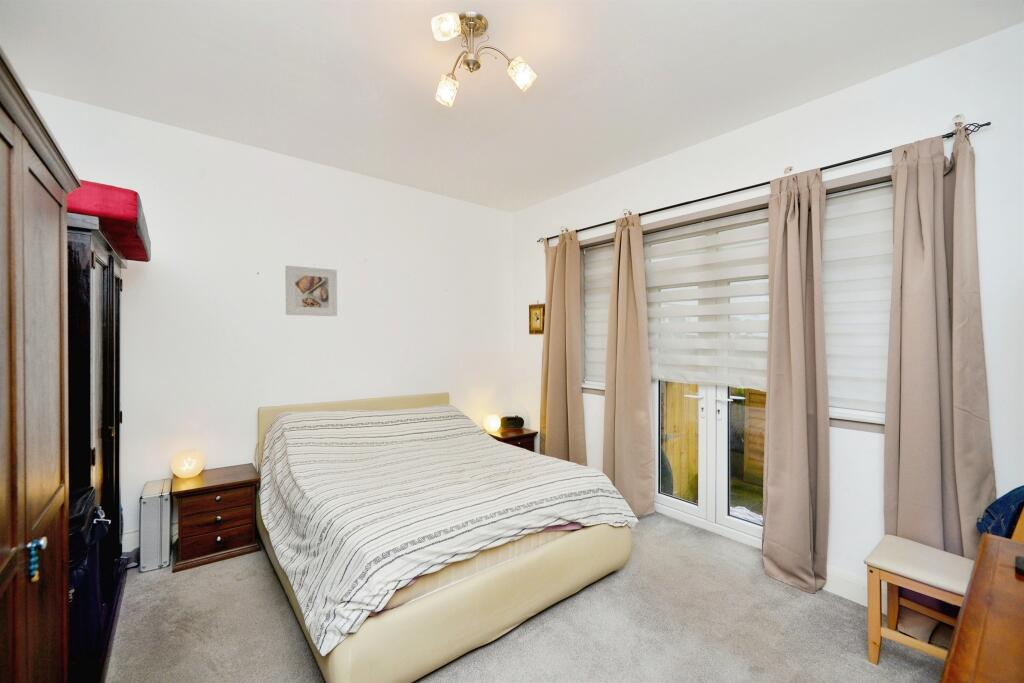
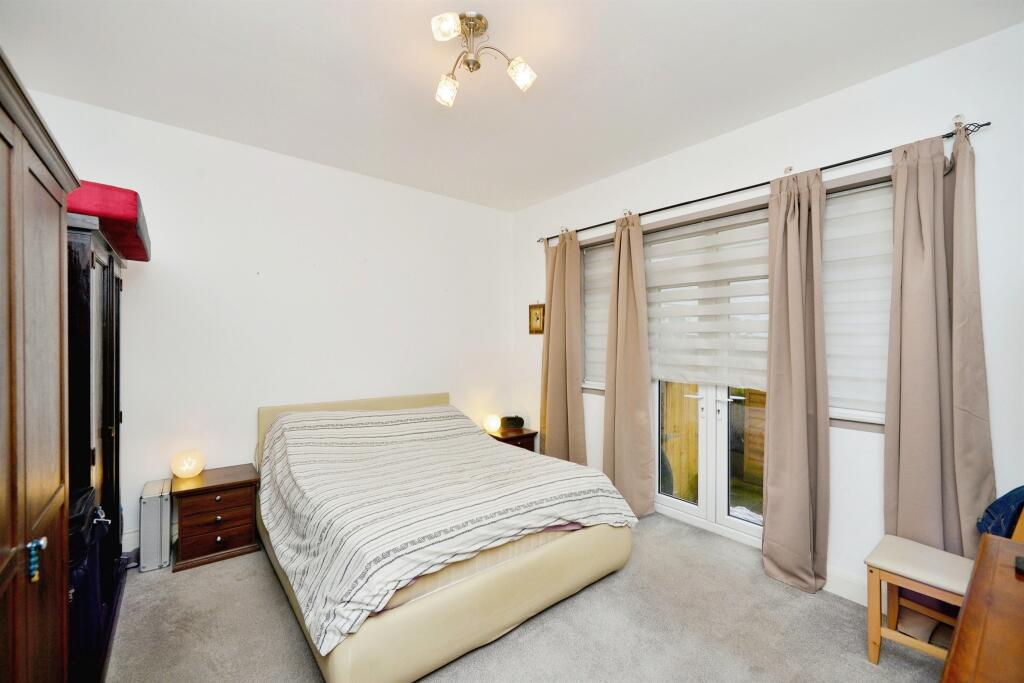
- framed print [284,265,338,317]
